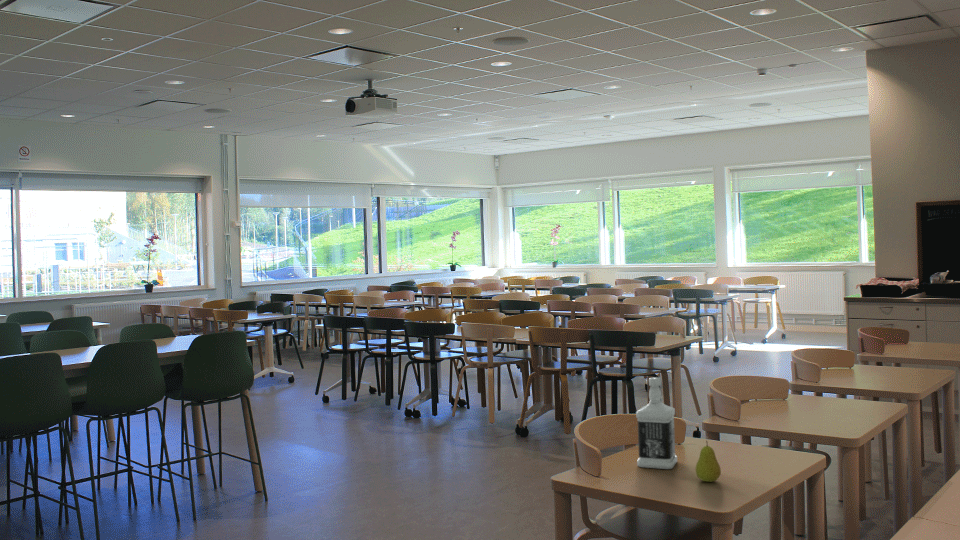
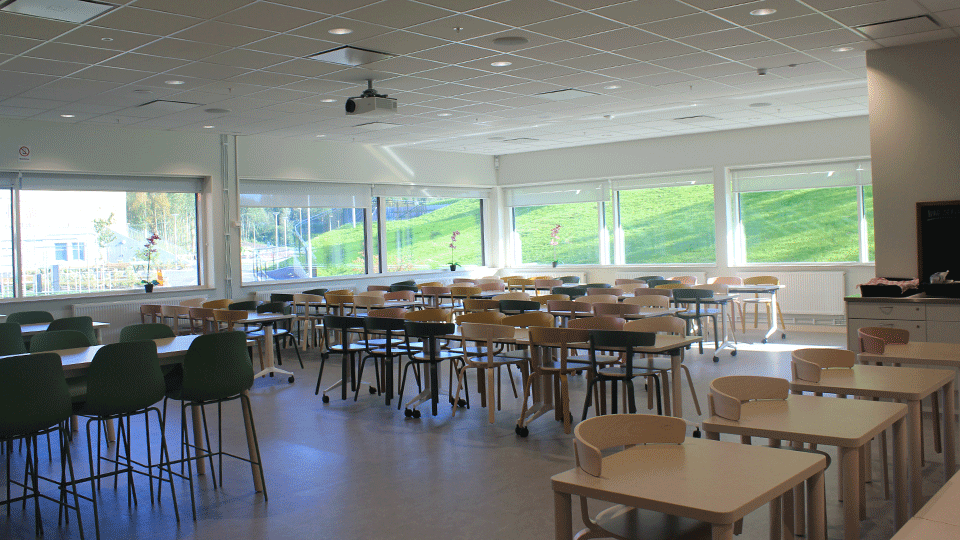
- bottle [635,376,678,470]
- fruit [695,440,722,483]
